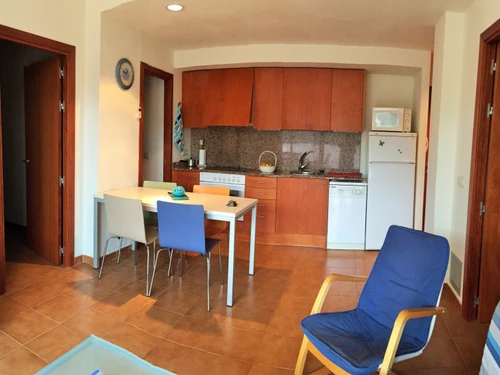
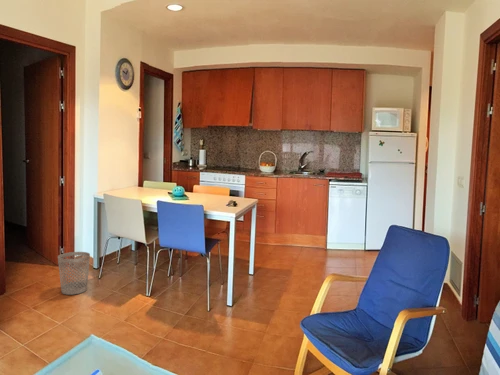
+ wastebasket [57,251,91,296]
